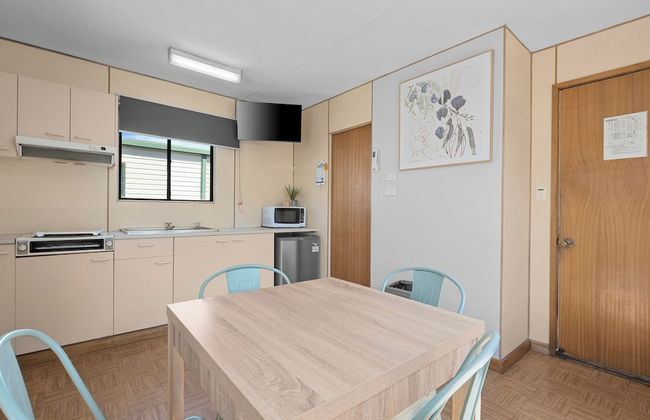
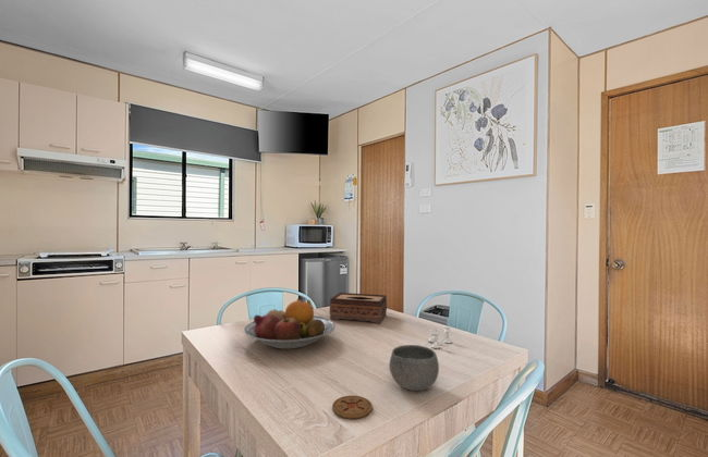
+ fruit bowl [243,297,337,350]
+ salt and pepper shaker set [427,324,453,349]
+ coaster [331,395,374,420]
+ tissue box [329,292,388,324]
+ bowl [388,344,440,392]
